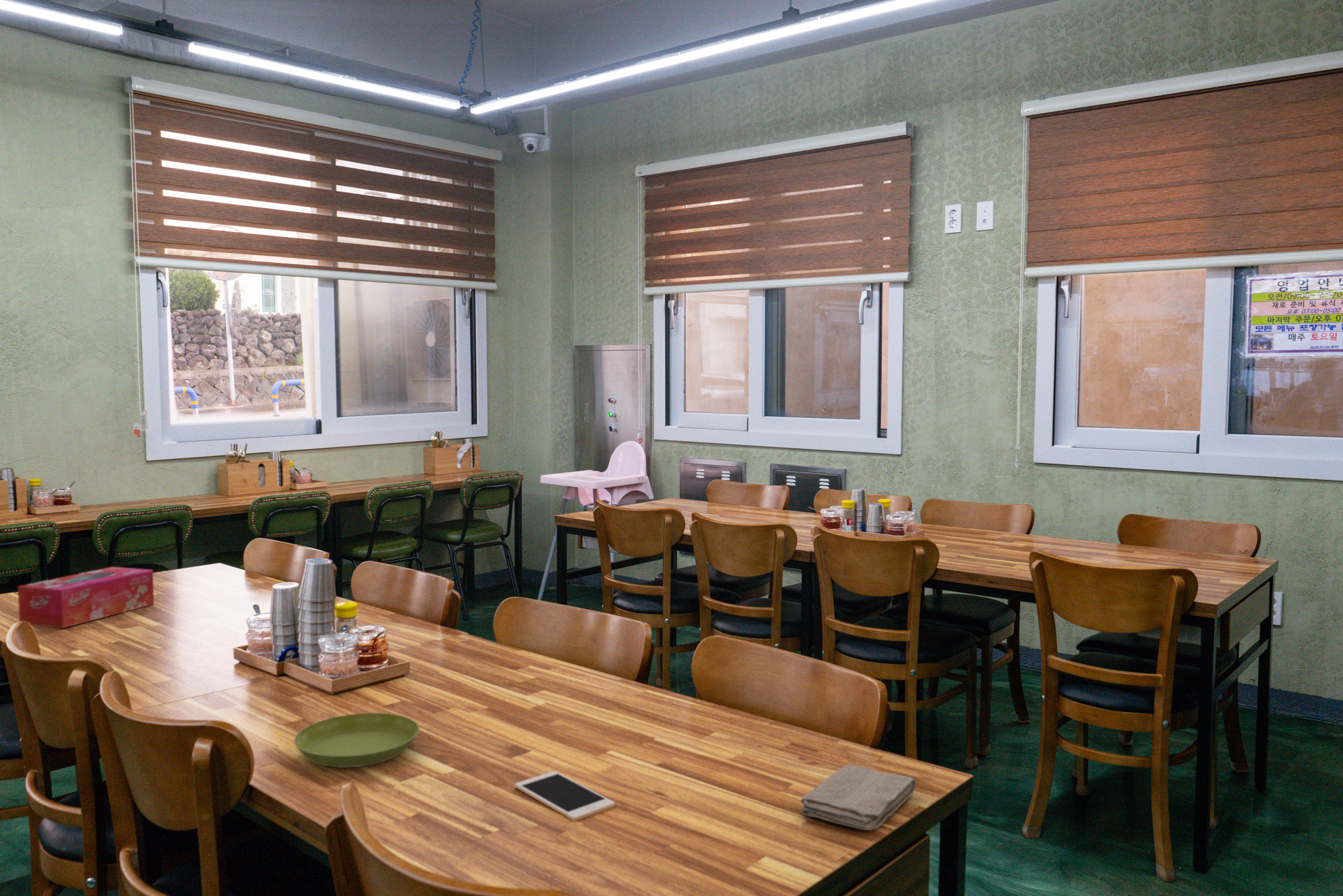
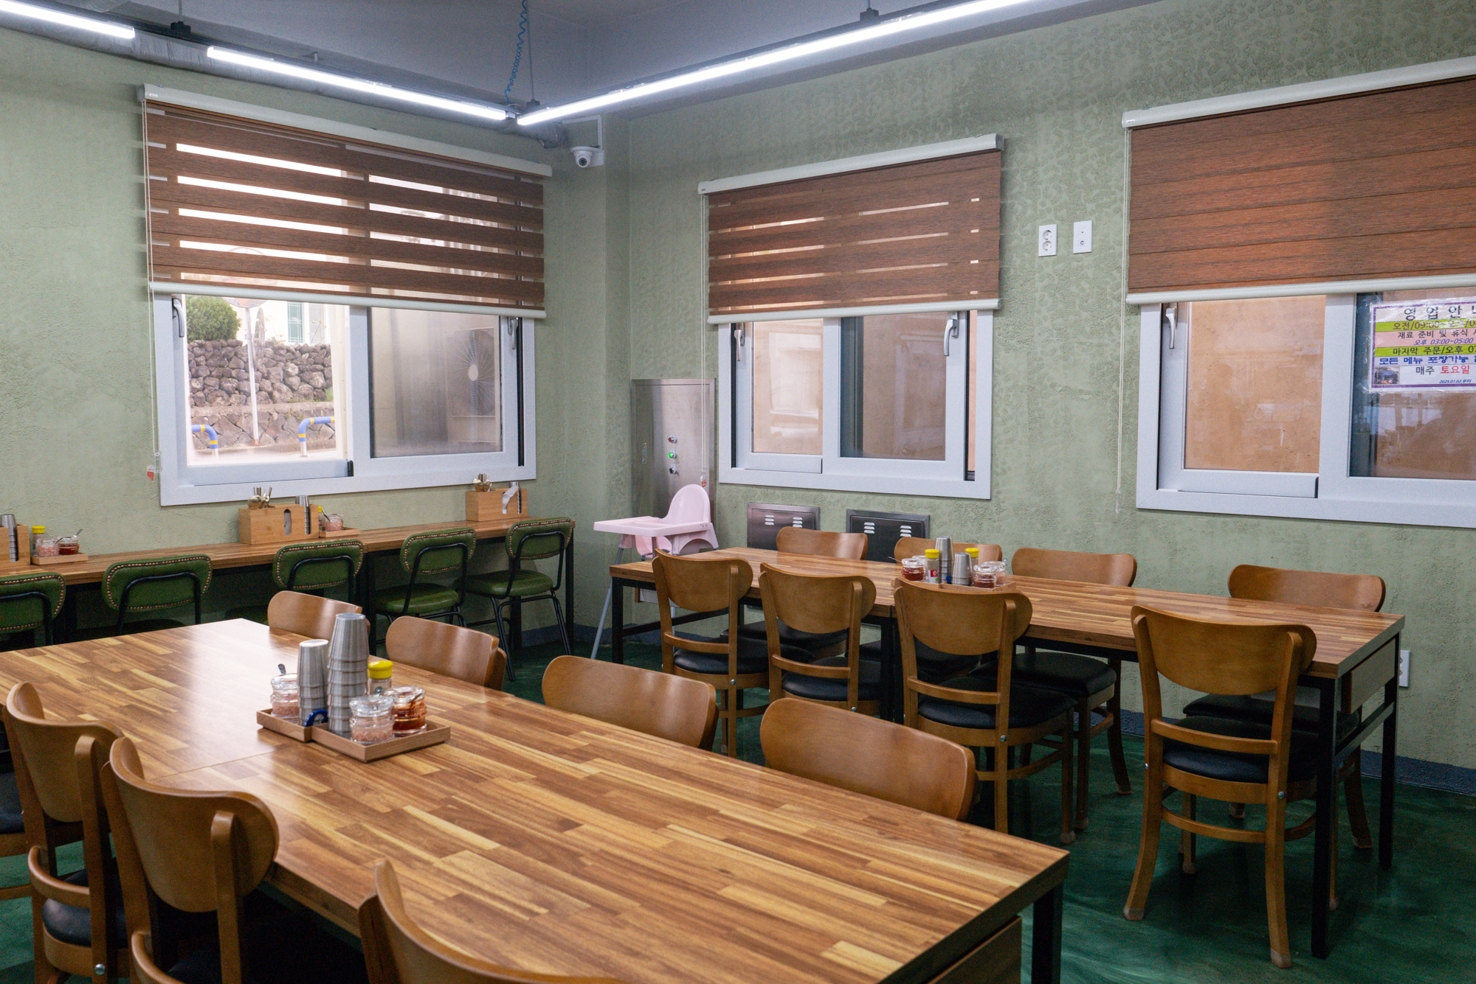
- washcloth [800,764,917,831]
- tissue box [17,566,154,629]
- saucer [293,712,420,768]
- cell phone [514,770,616,822]
